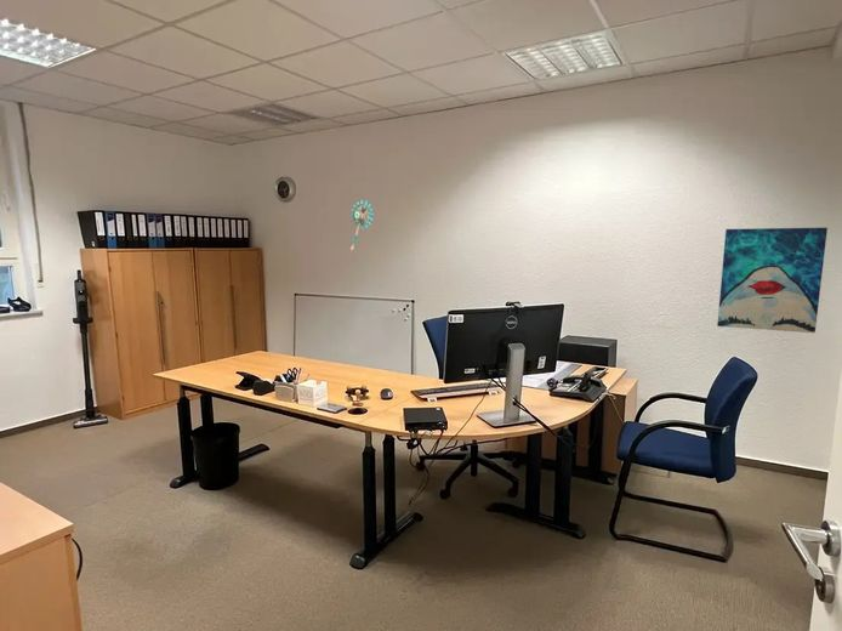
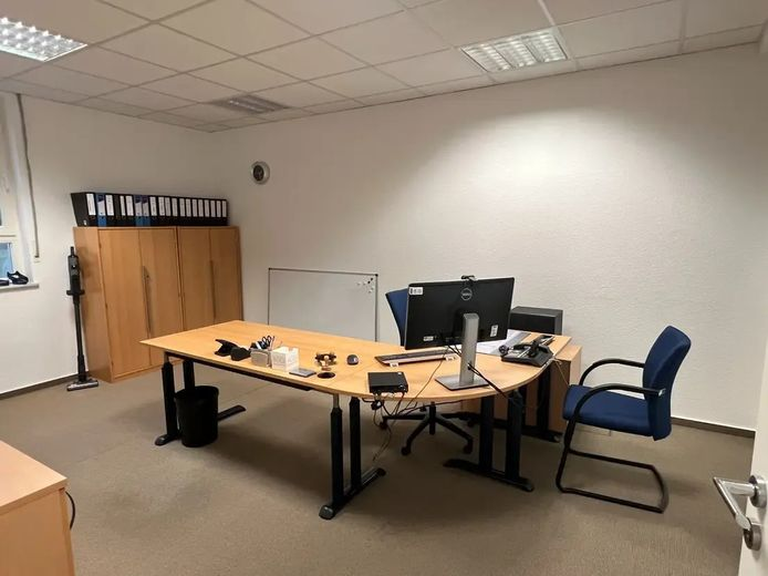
- wall clock [349,199,375,254]
- wall art [716,227,829,334]
